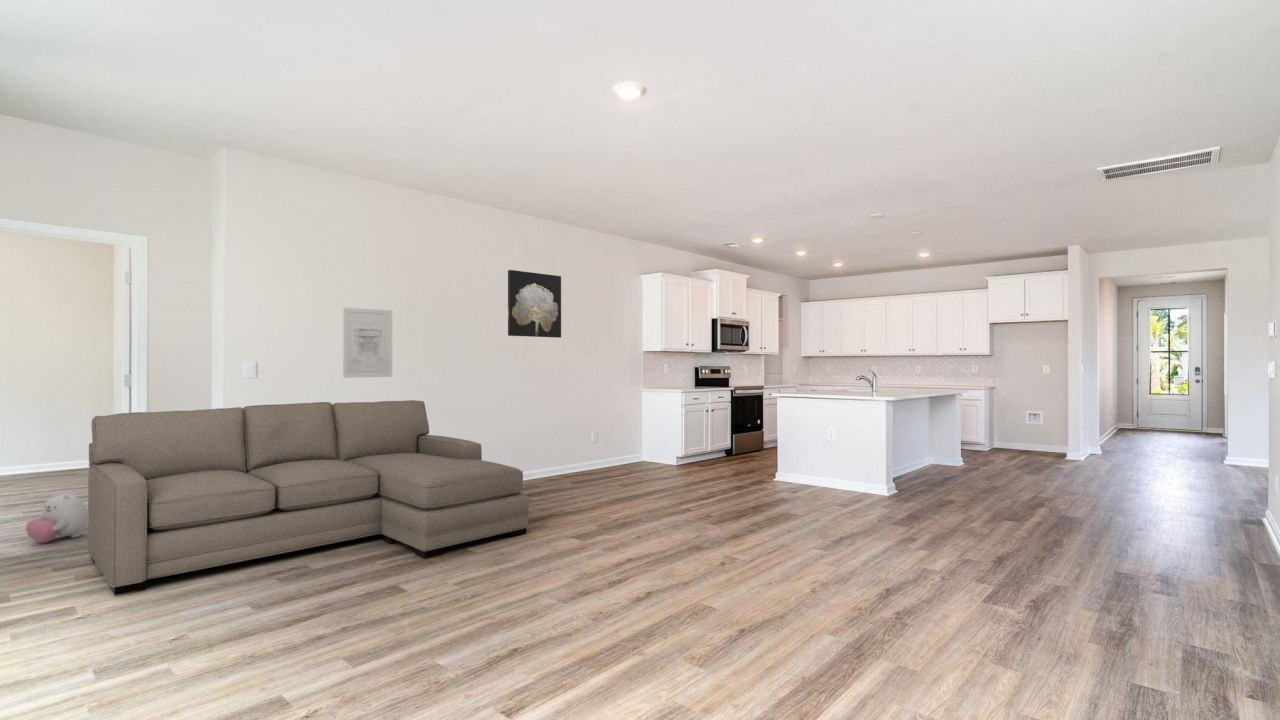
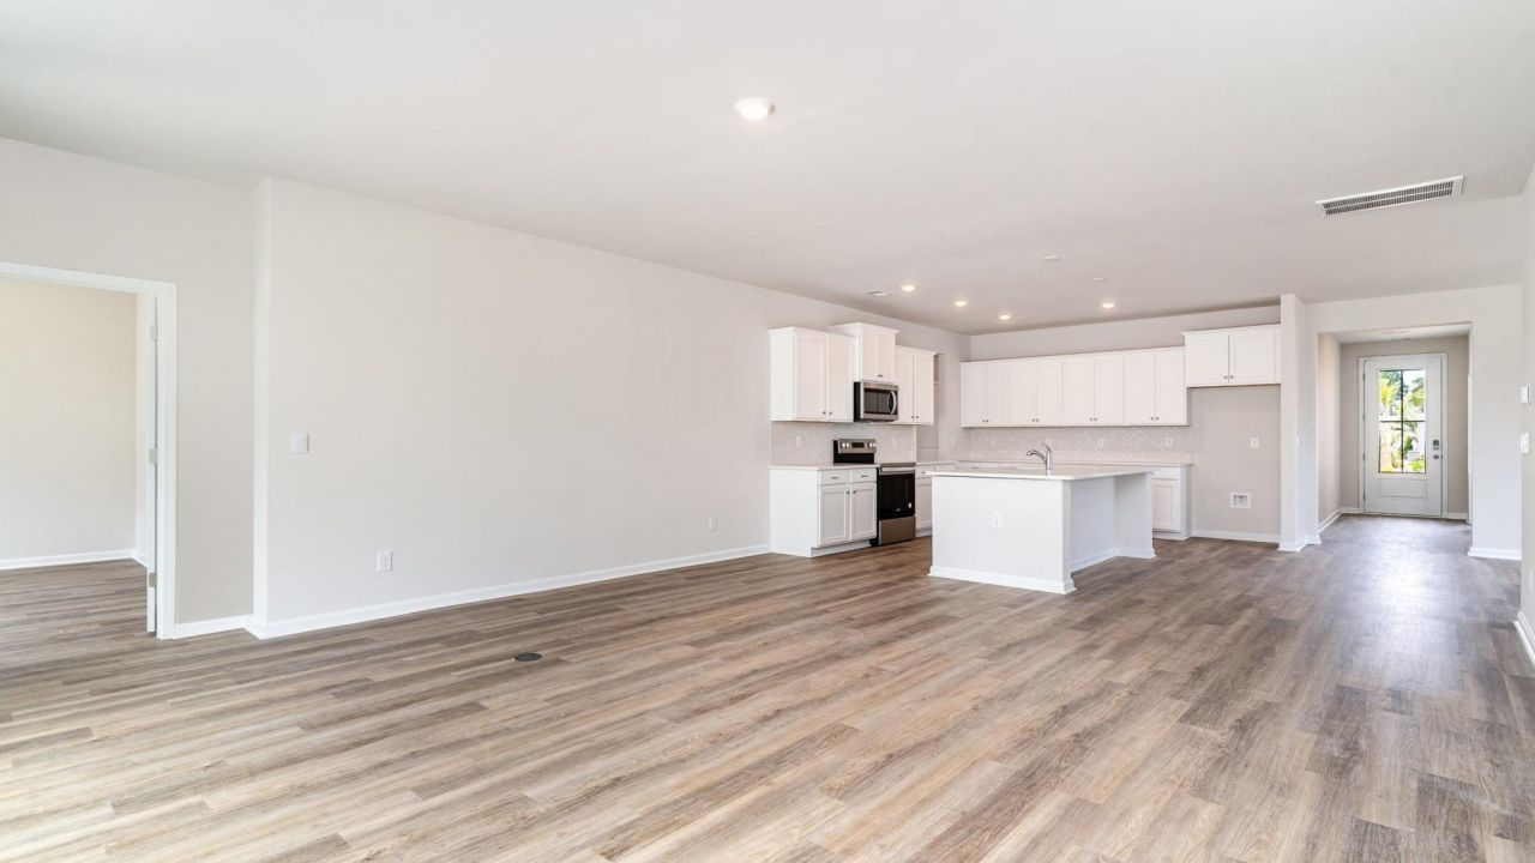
- plush toy [25,492,88,544]
- wall art [507,269,562,339]
- wall art [342,307,393,379]
- sofa [87,399,530,596]
